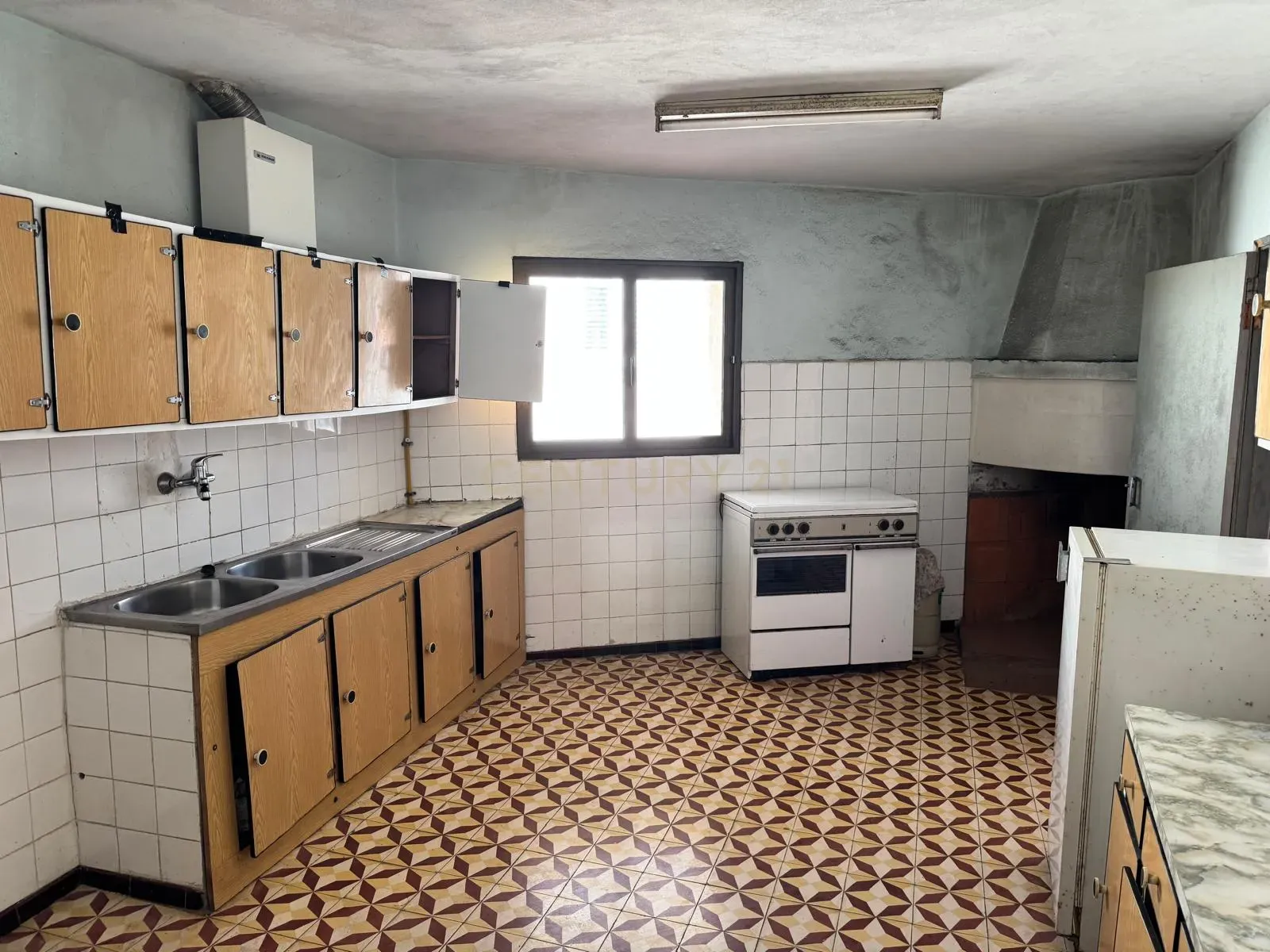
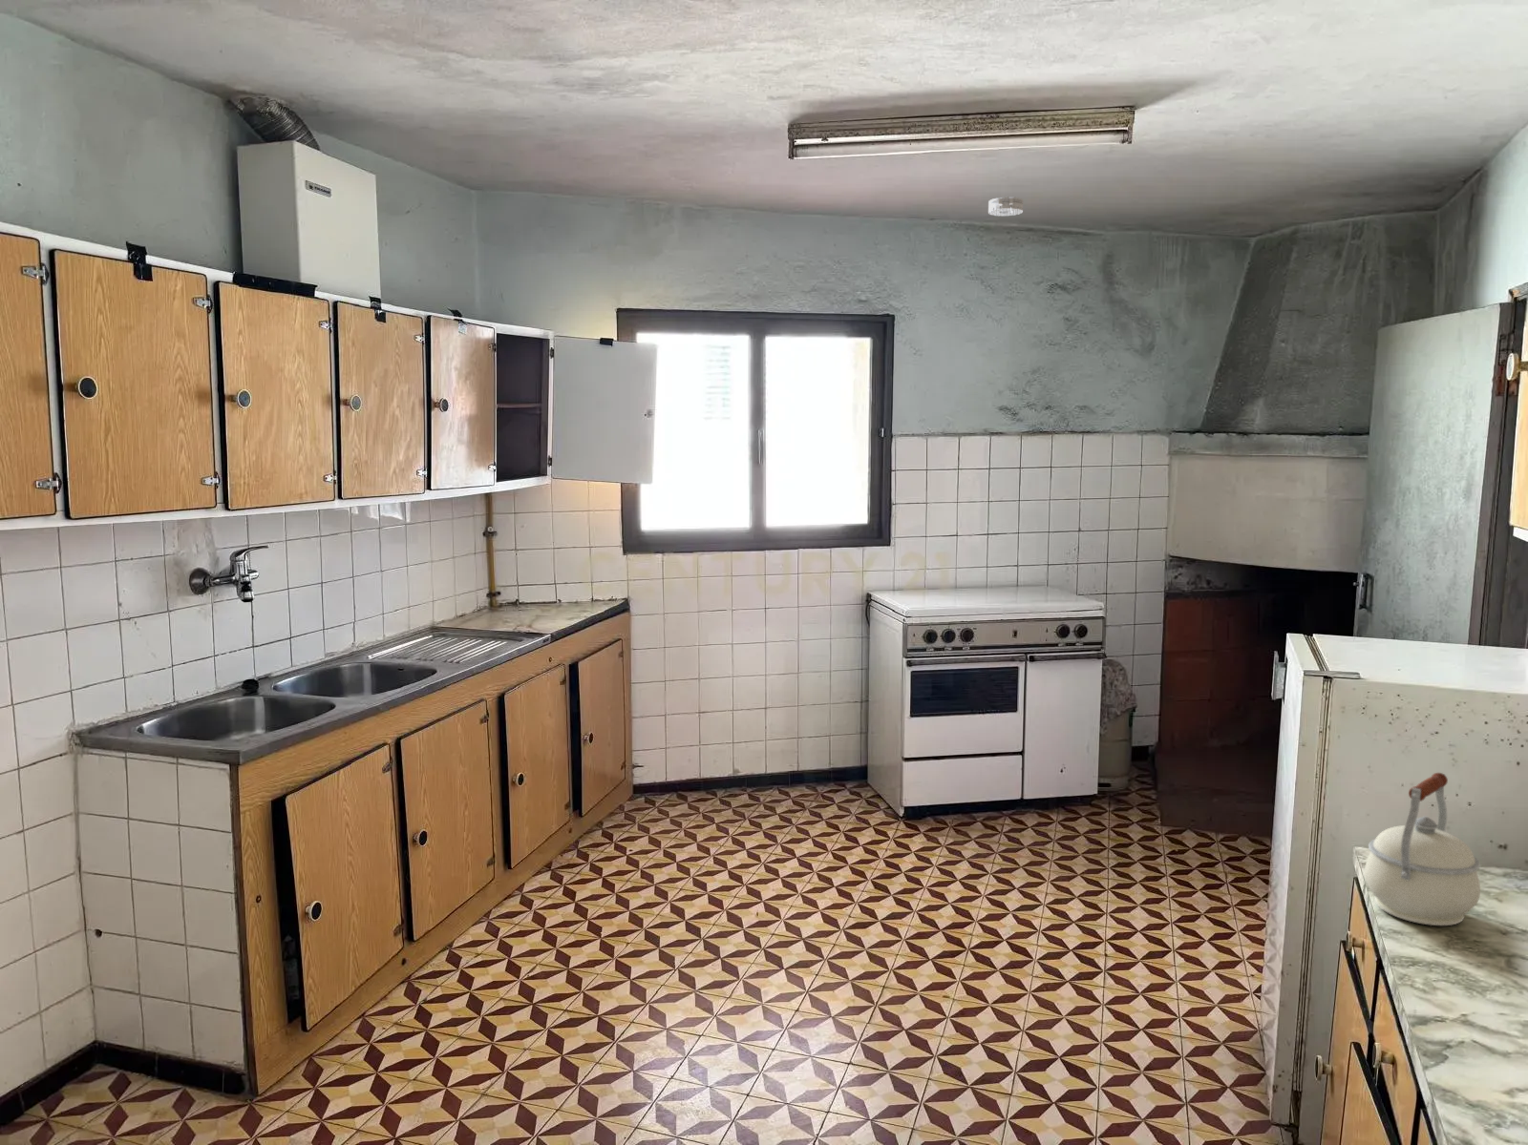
+ kettle [1363,772,1481,926]
+ smoke detector [988,196,1024,216]
